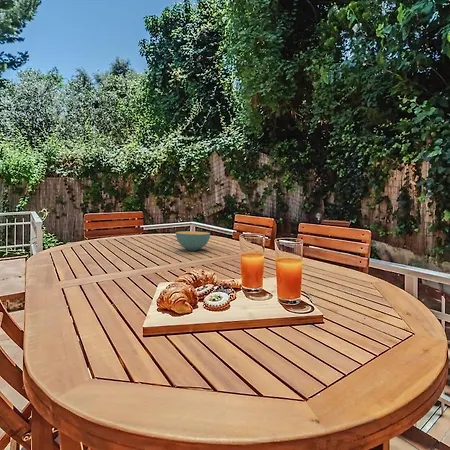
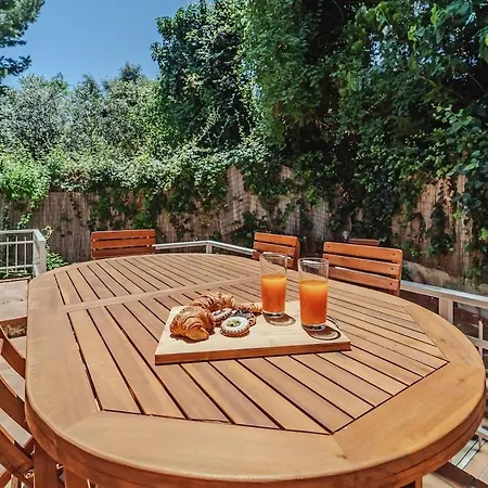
- cereal bowl [175,230,211,251]
